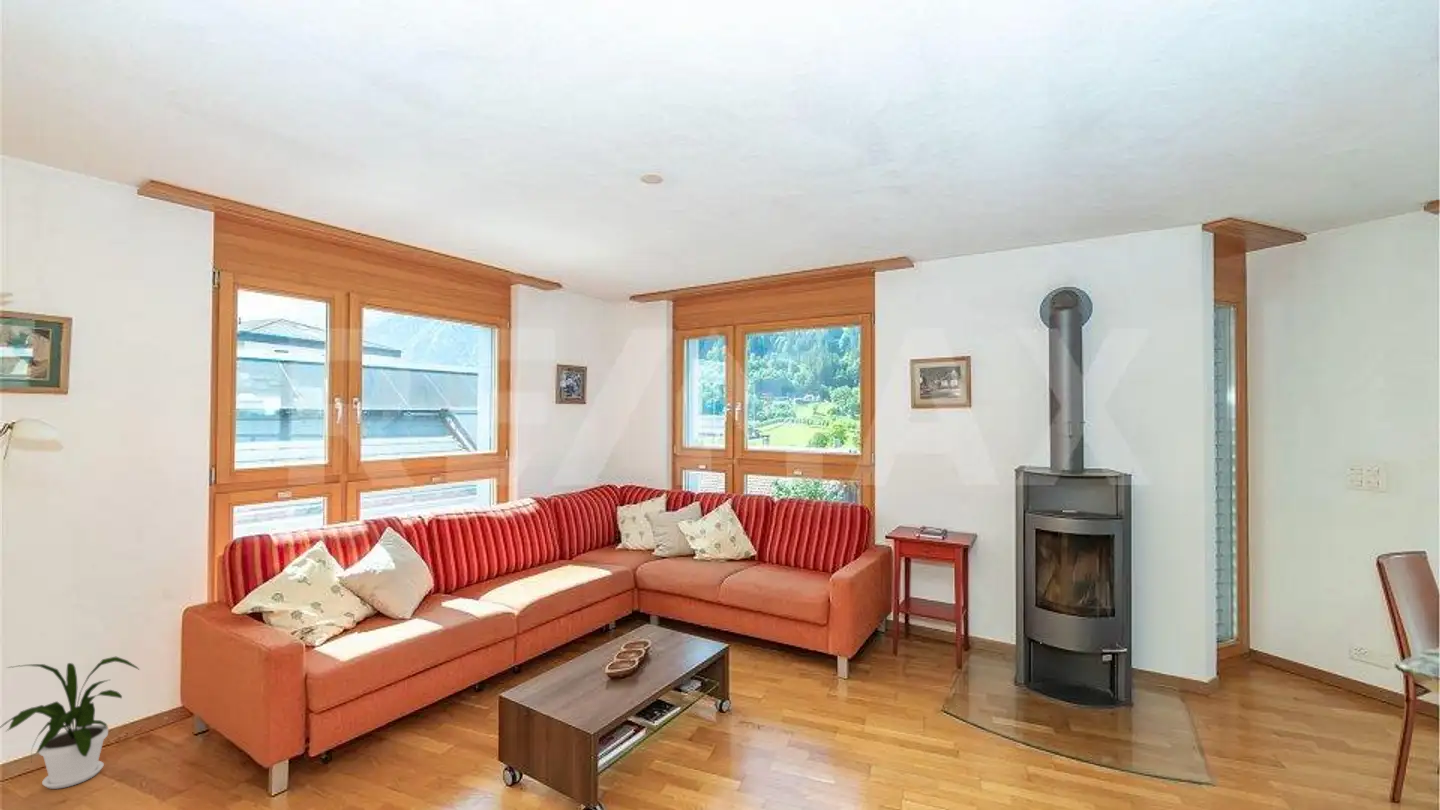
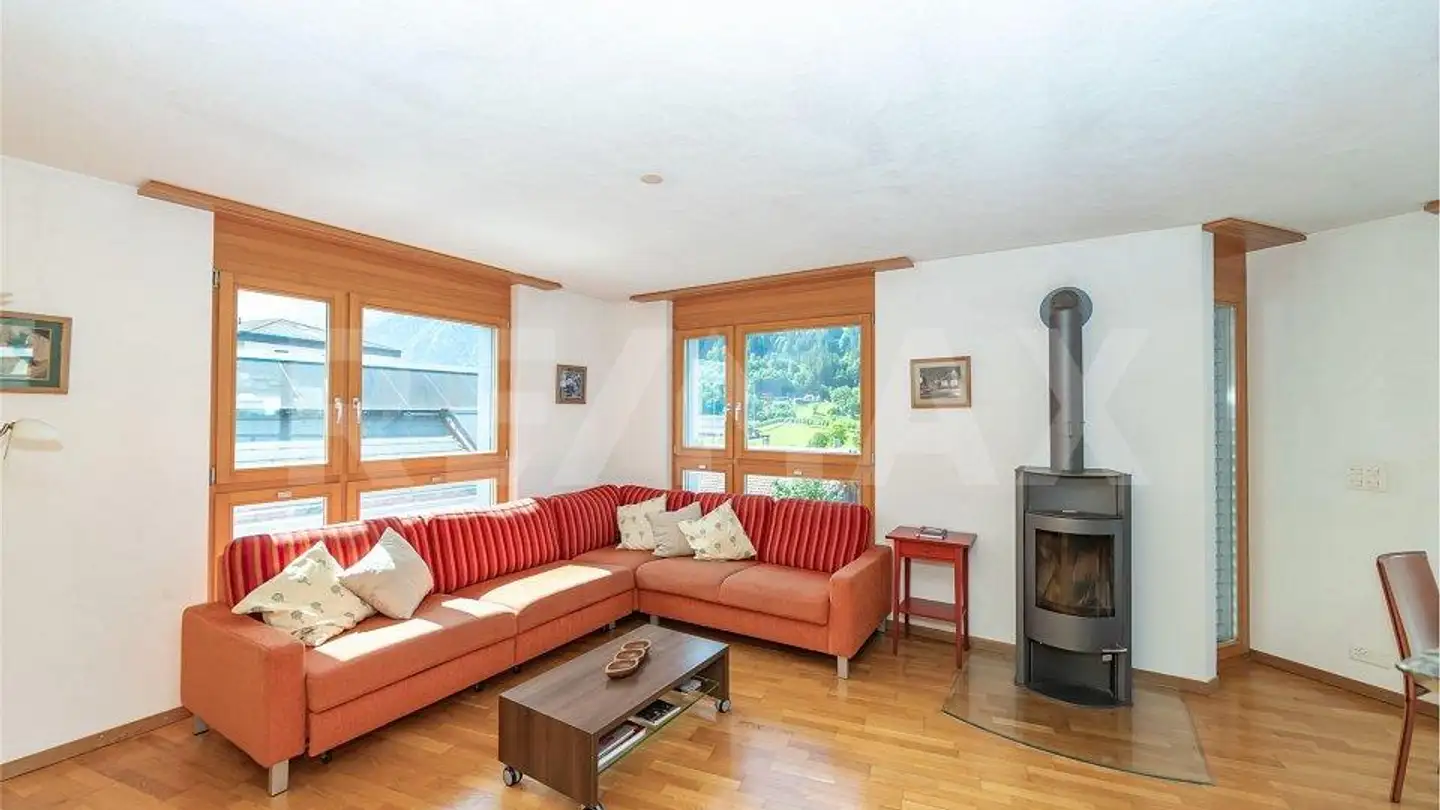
- house plant [0,656,141,790]
